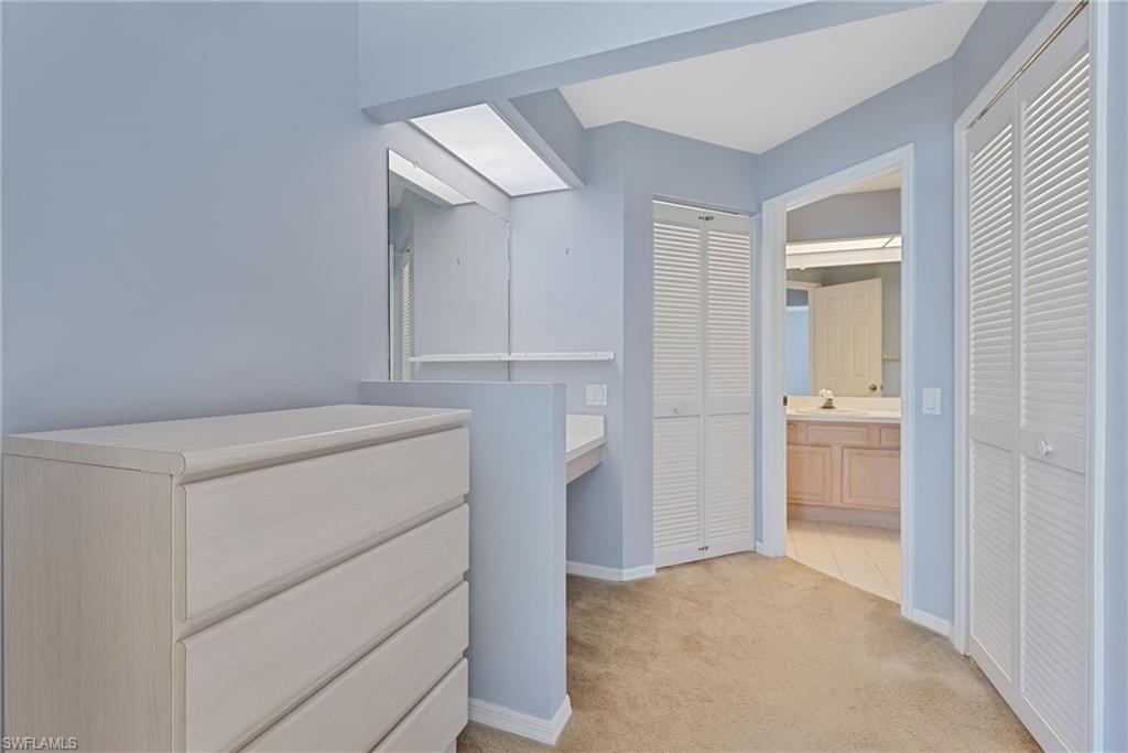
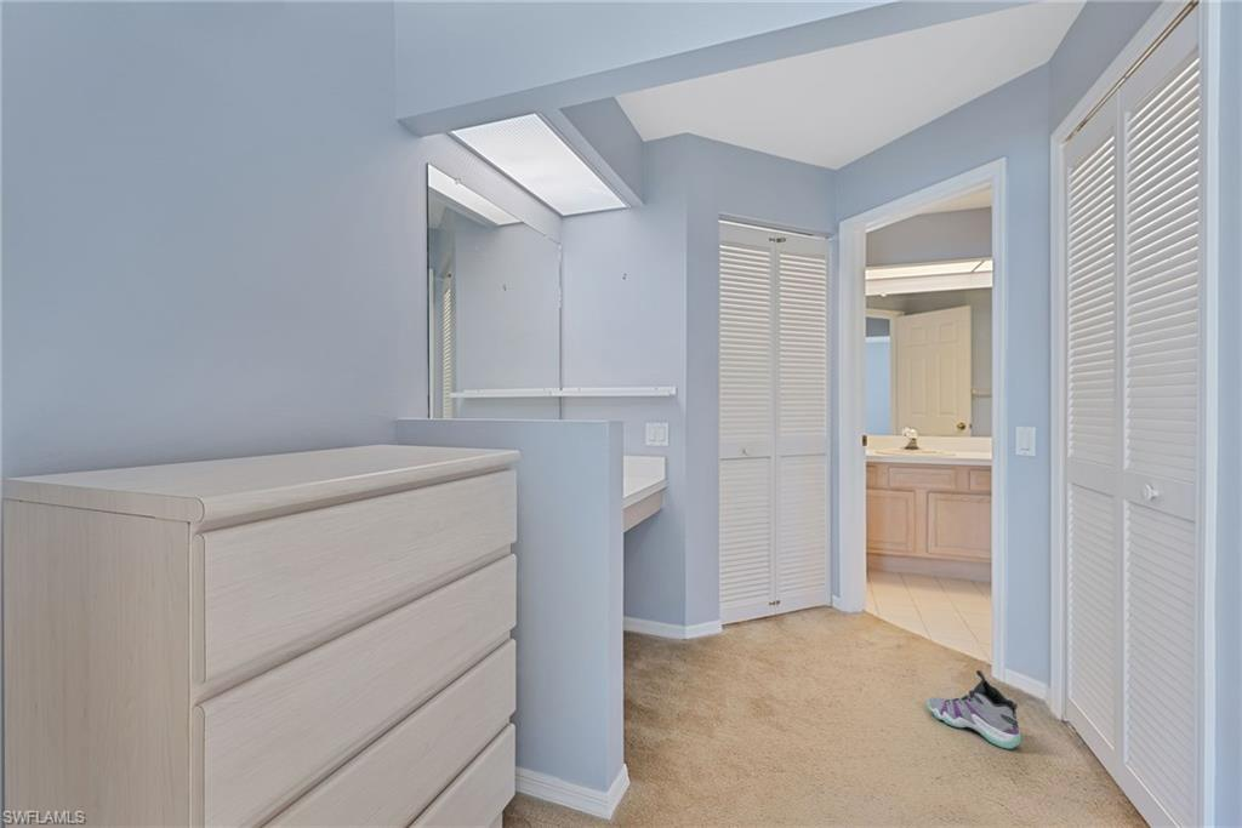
+ sneaker [925,669,1021,750]
